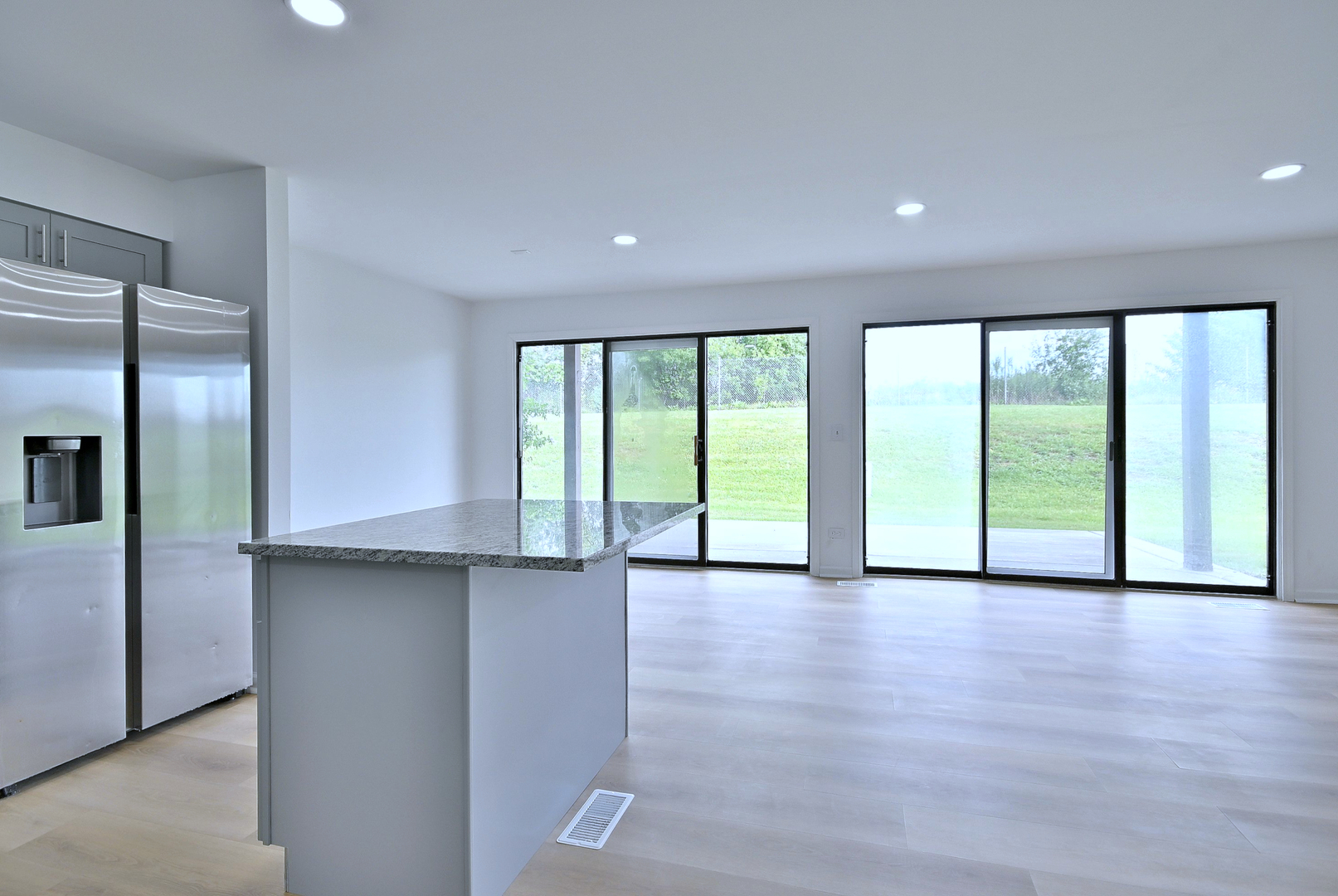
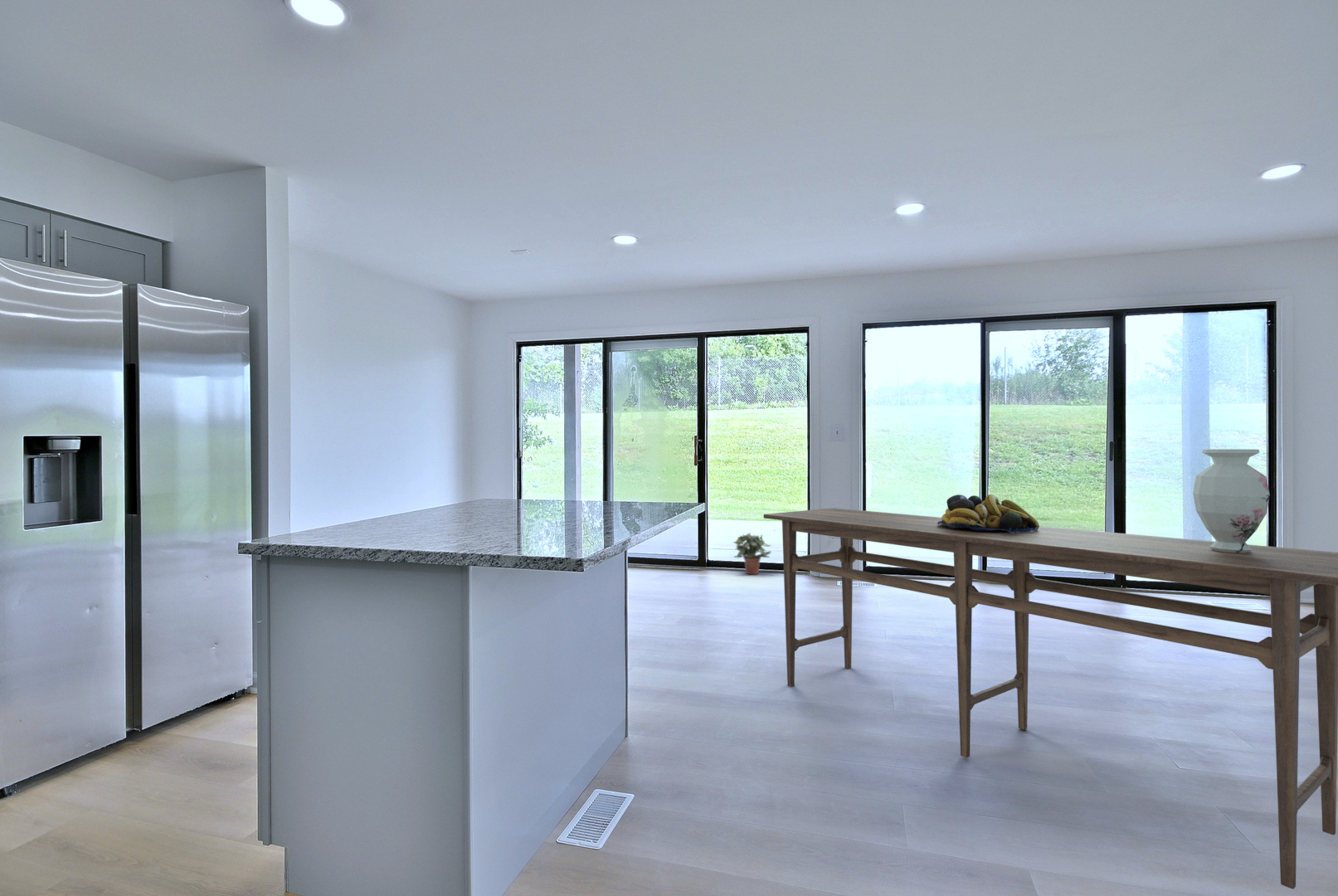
+ potted plant [732,533,772,575]
+ fruit bowl [938,494,1040,533]
+ vase [1192,449,1271,553]
+ dining table [762,507,1338,890]
